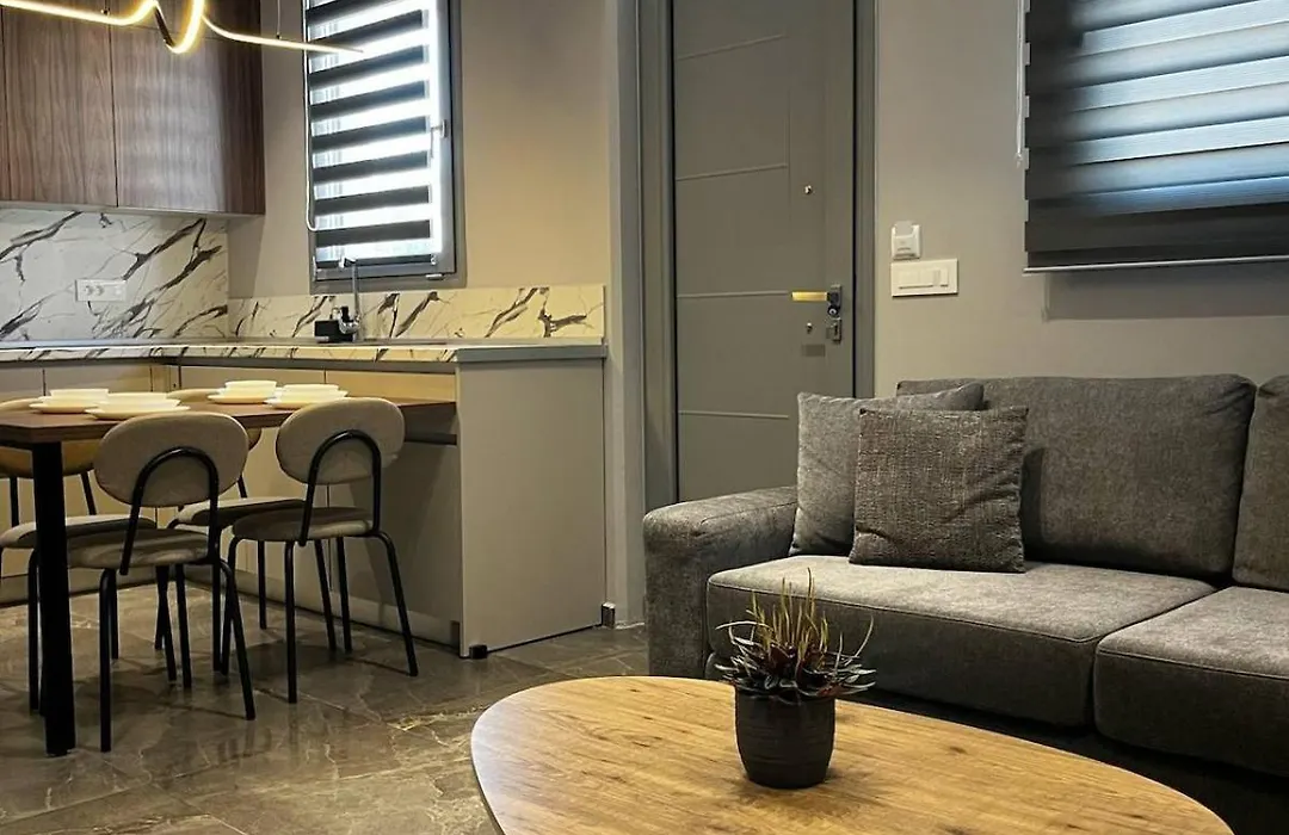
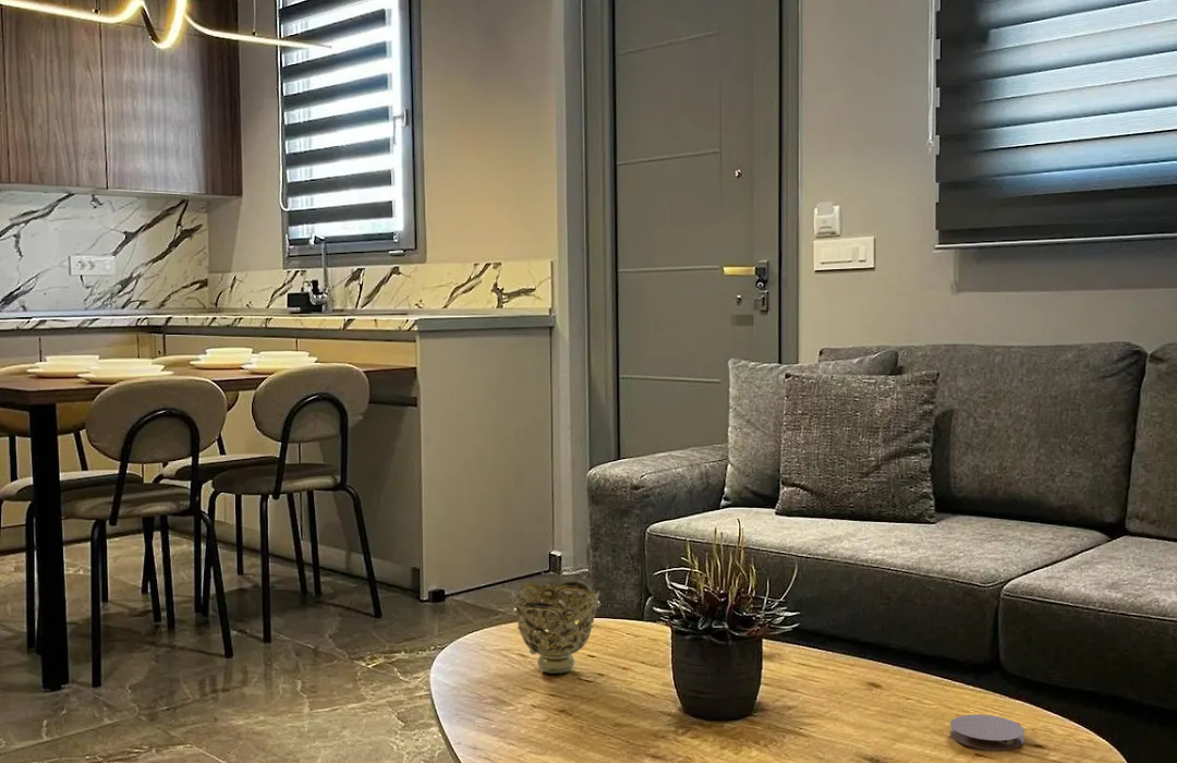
+ coaster [949,714,1026,751]
+ decorative bowl [510,581,602,675]
